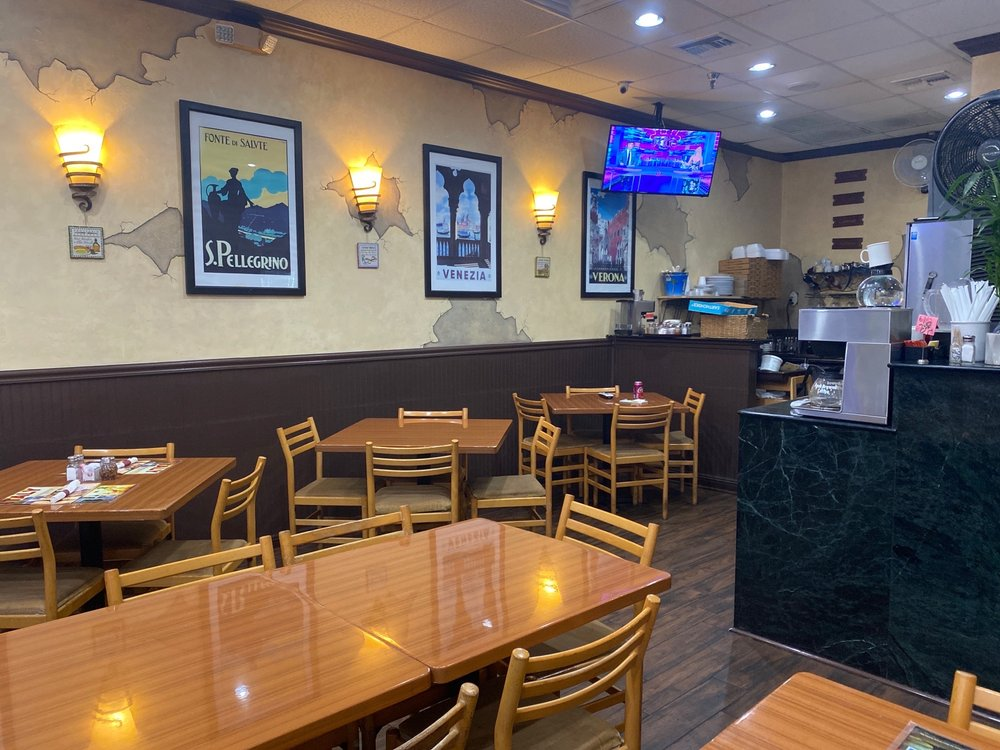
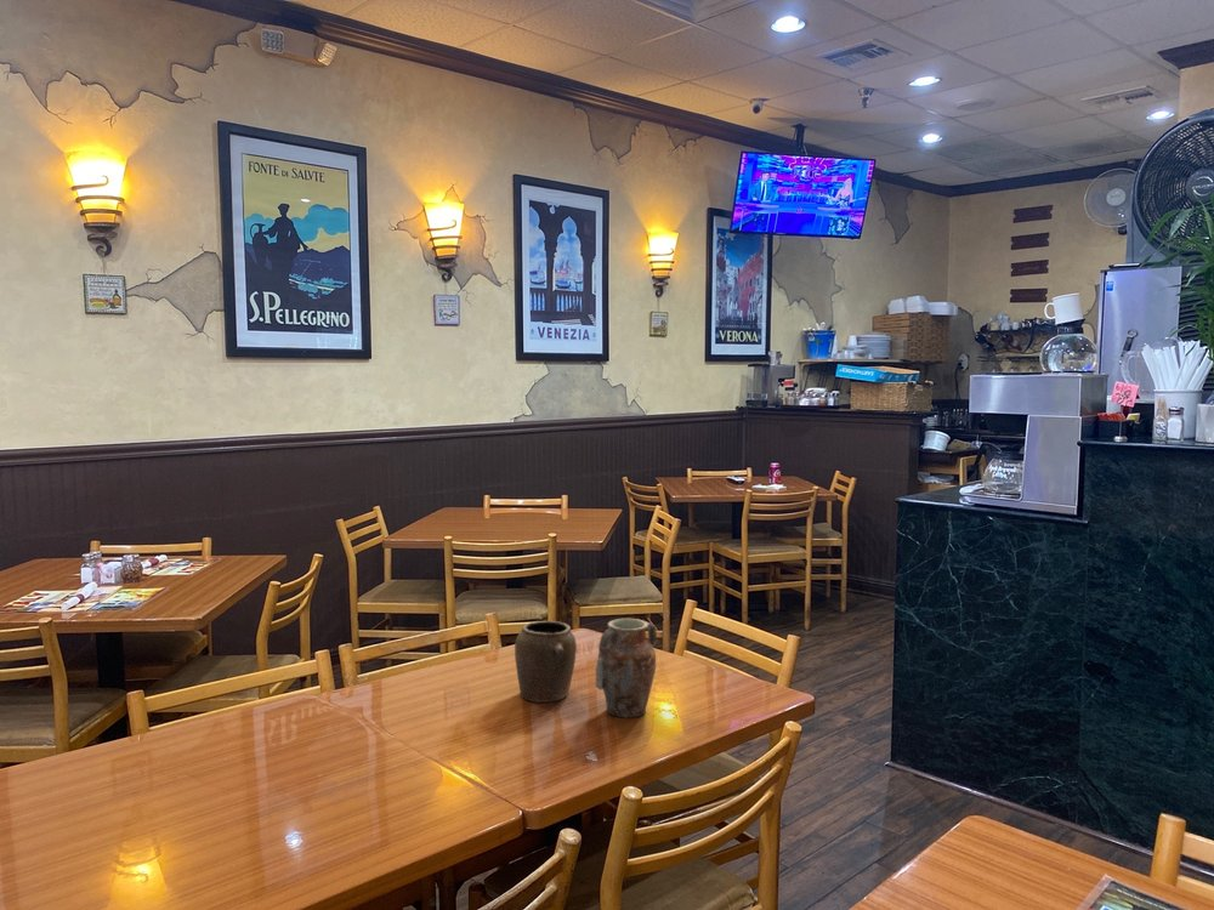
+ jar set [514,618,658,720]
